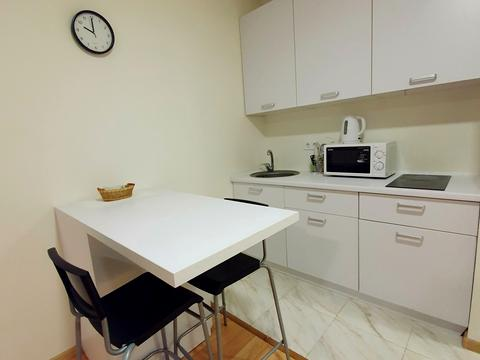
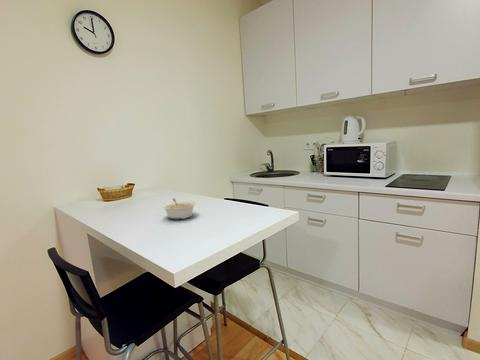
+ legume [161,197,197,220]
